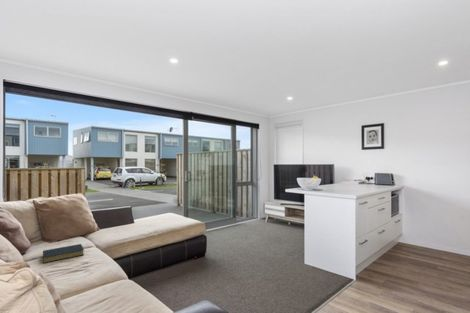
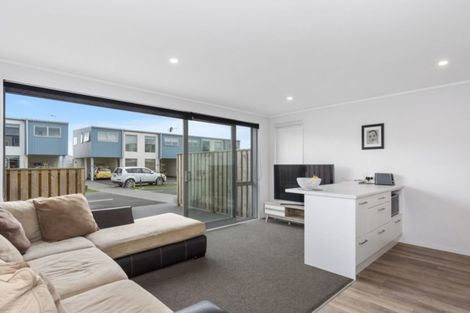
- hardback book [42,243,85,264]
